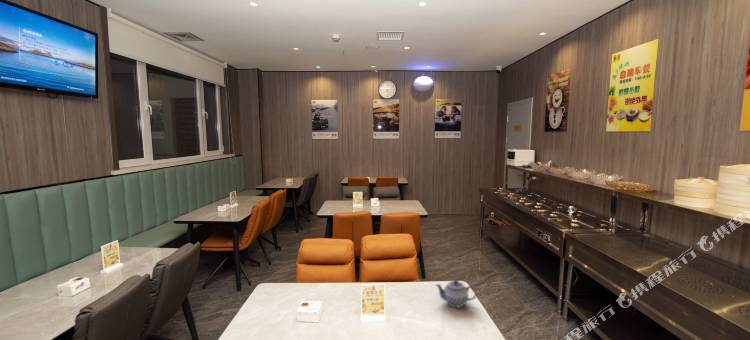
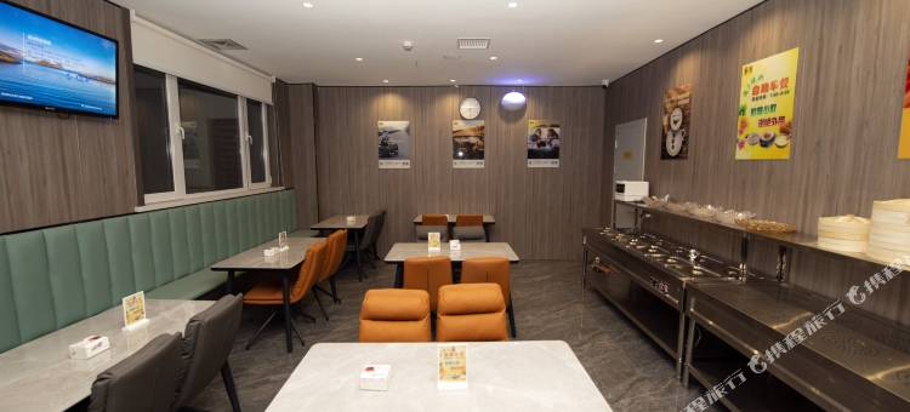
- teapot [434,279,478,309]
